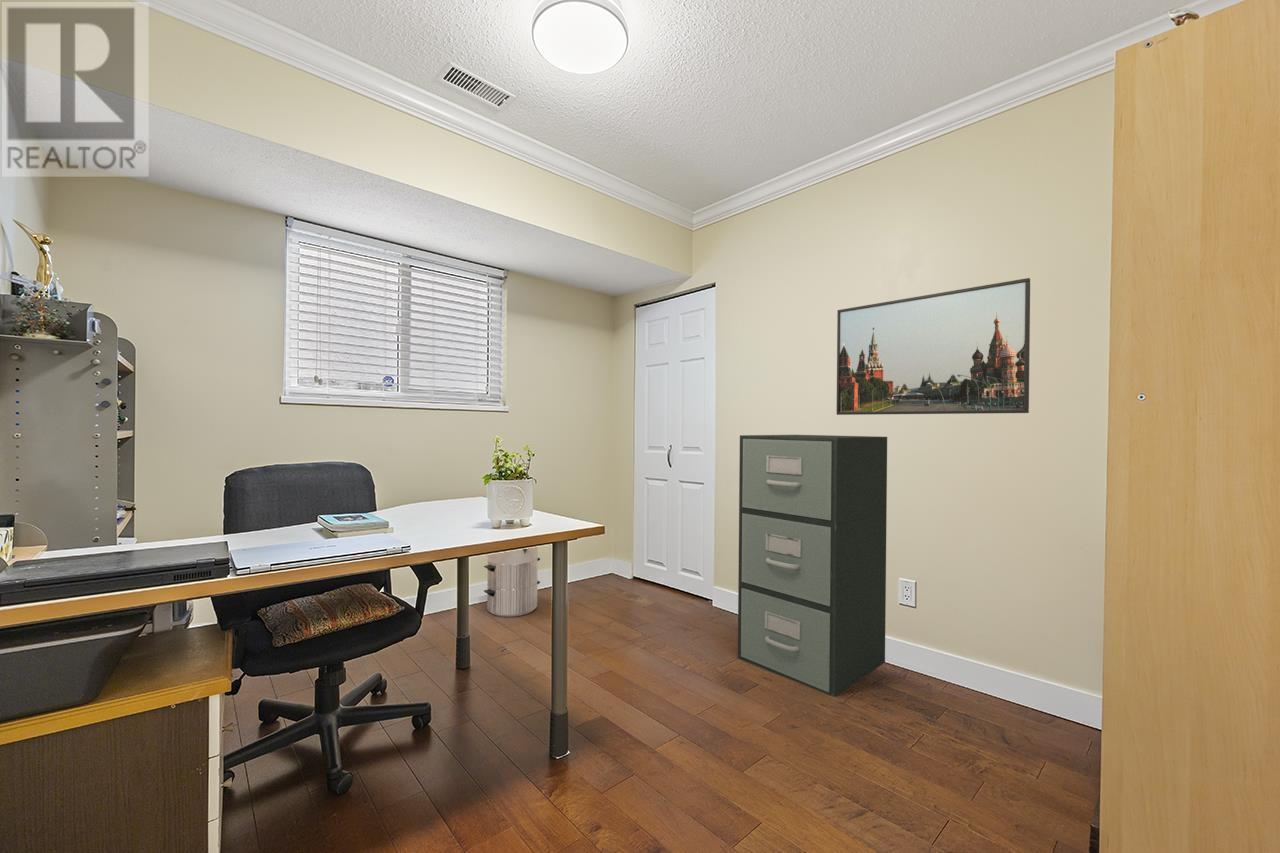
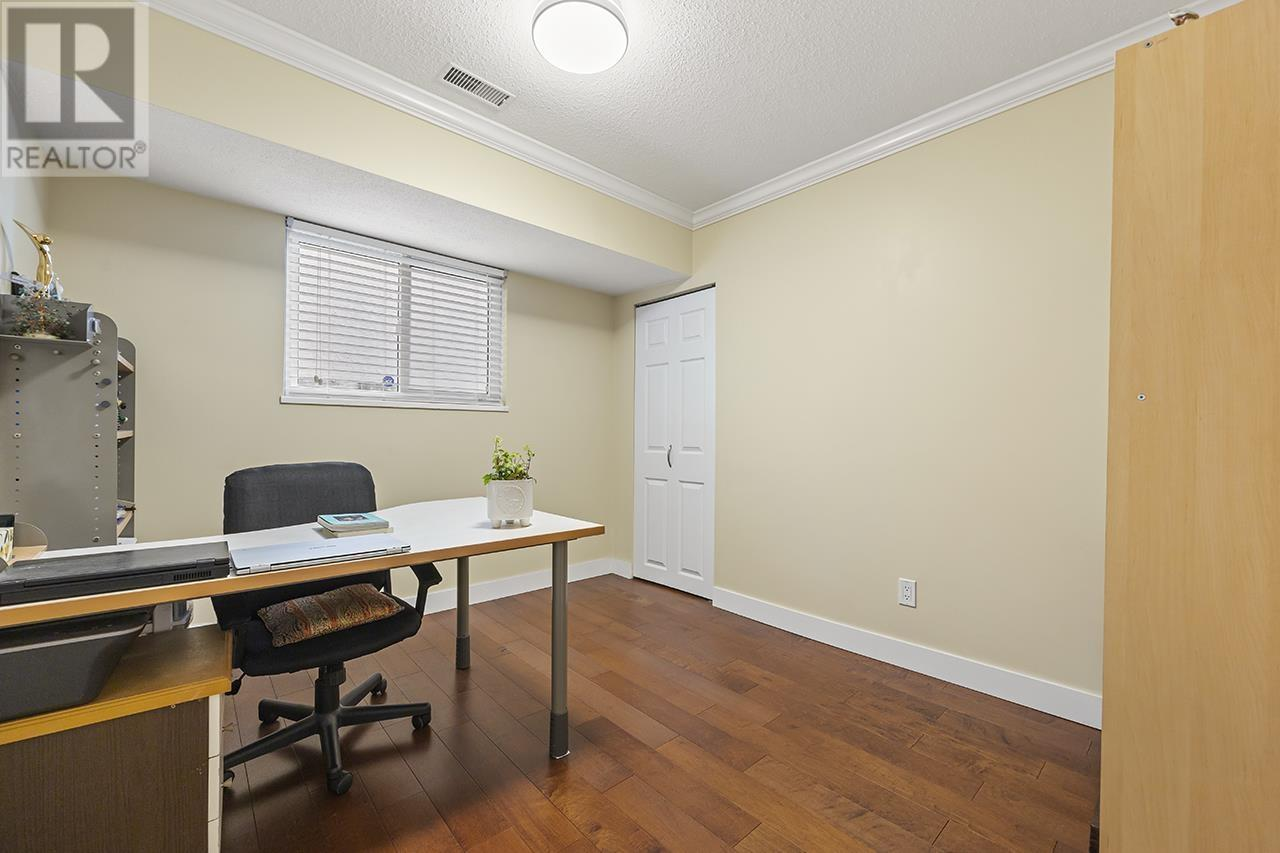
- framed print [835,277,1031,416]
- waste bin [483,546,541,618]
- filing cabinet [737,434,888,698]
